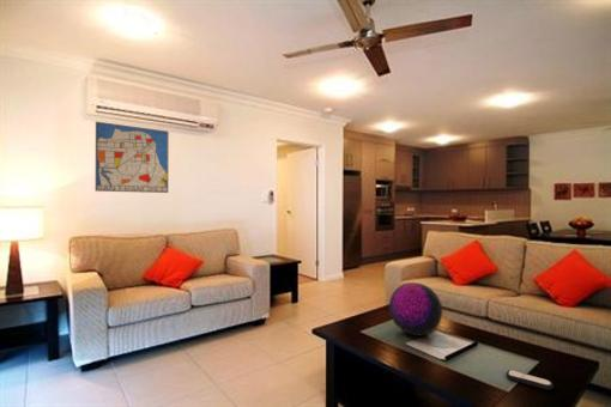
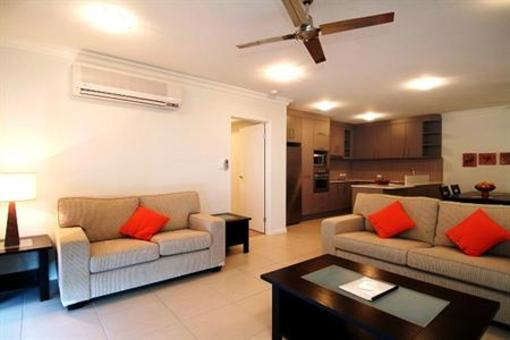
- remote control [506,369,555,391]
- wall art [95,121,170,194]
- decorative orb [388,281,443,336]
